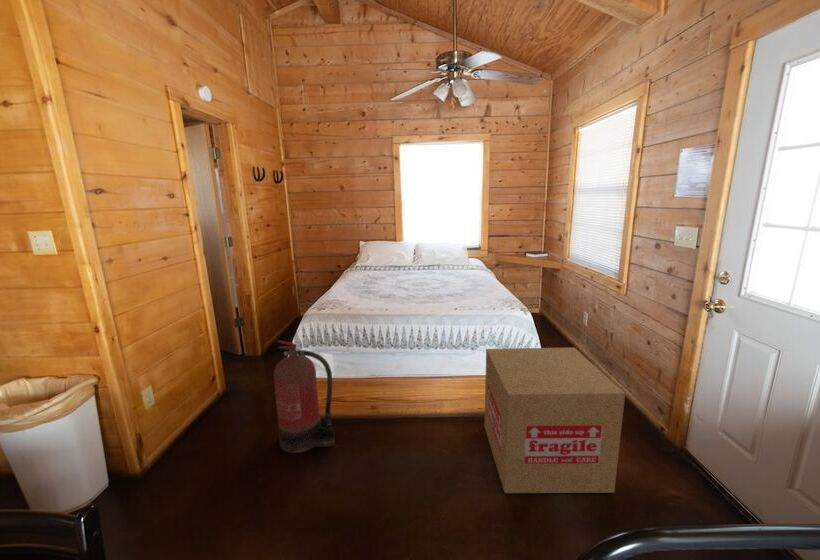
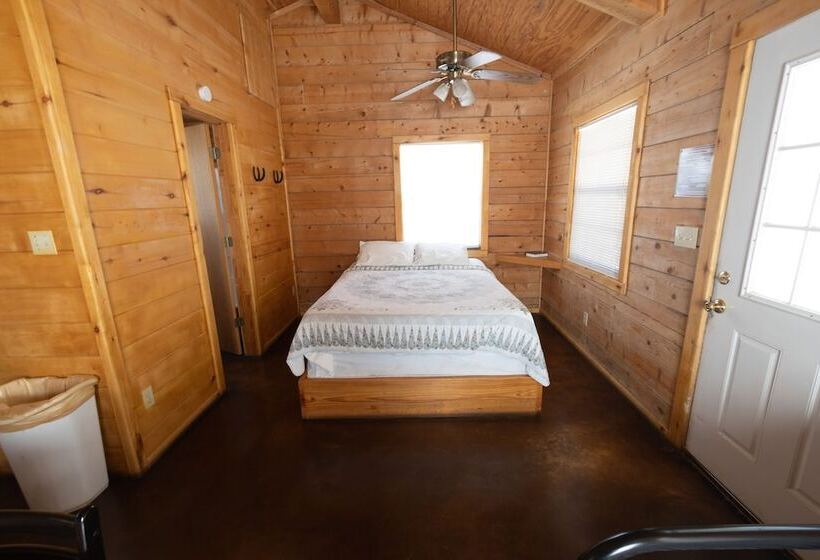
- cardboard box [483,347,626,494]
- fire extinguisher [273,339,336,454]
